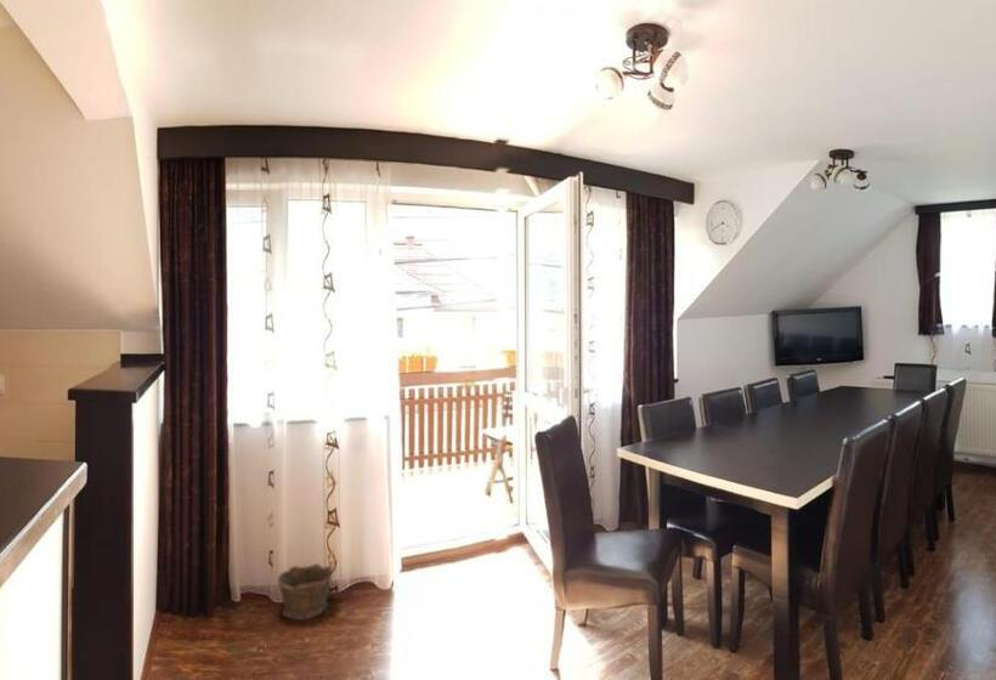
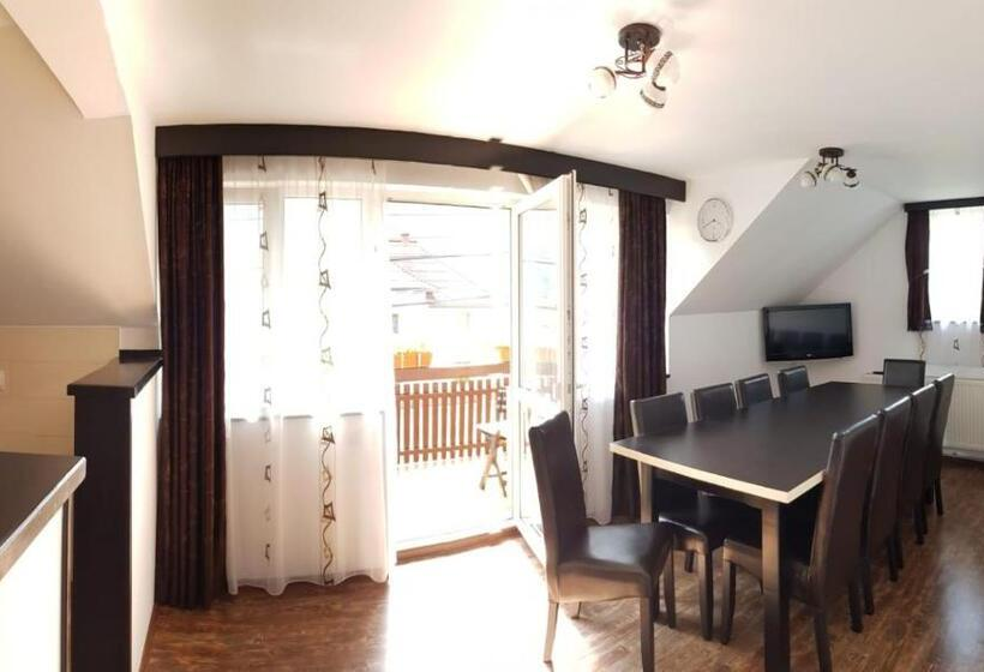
- clay pot [277,562,334,620]
